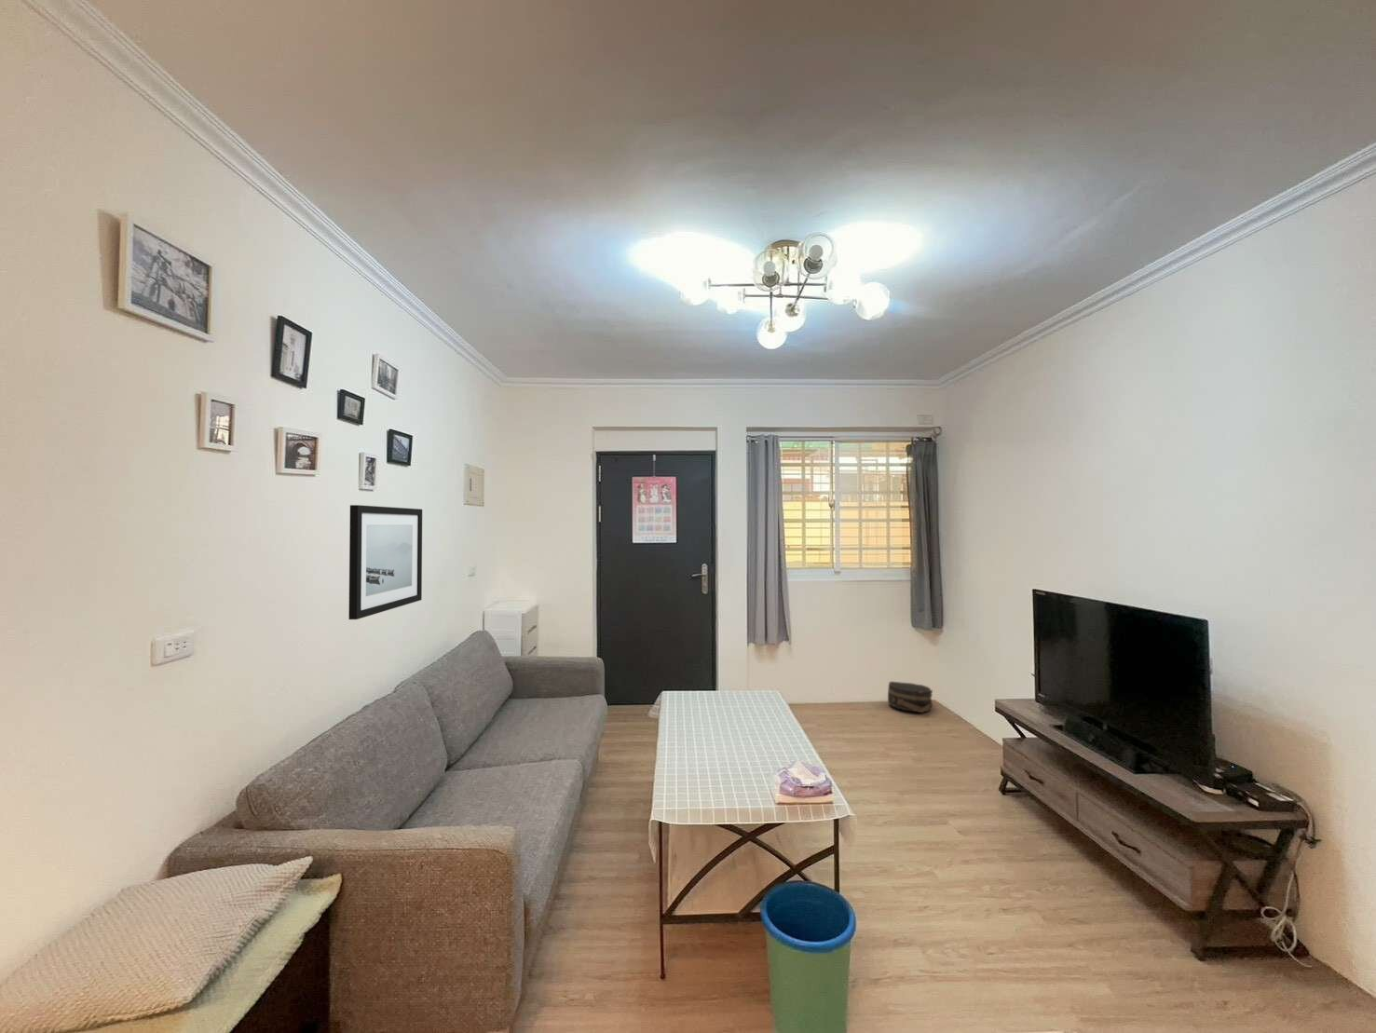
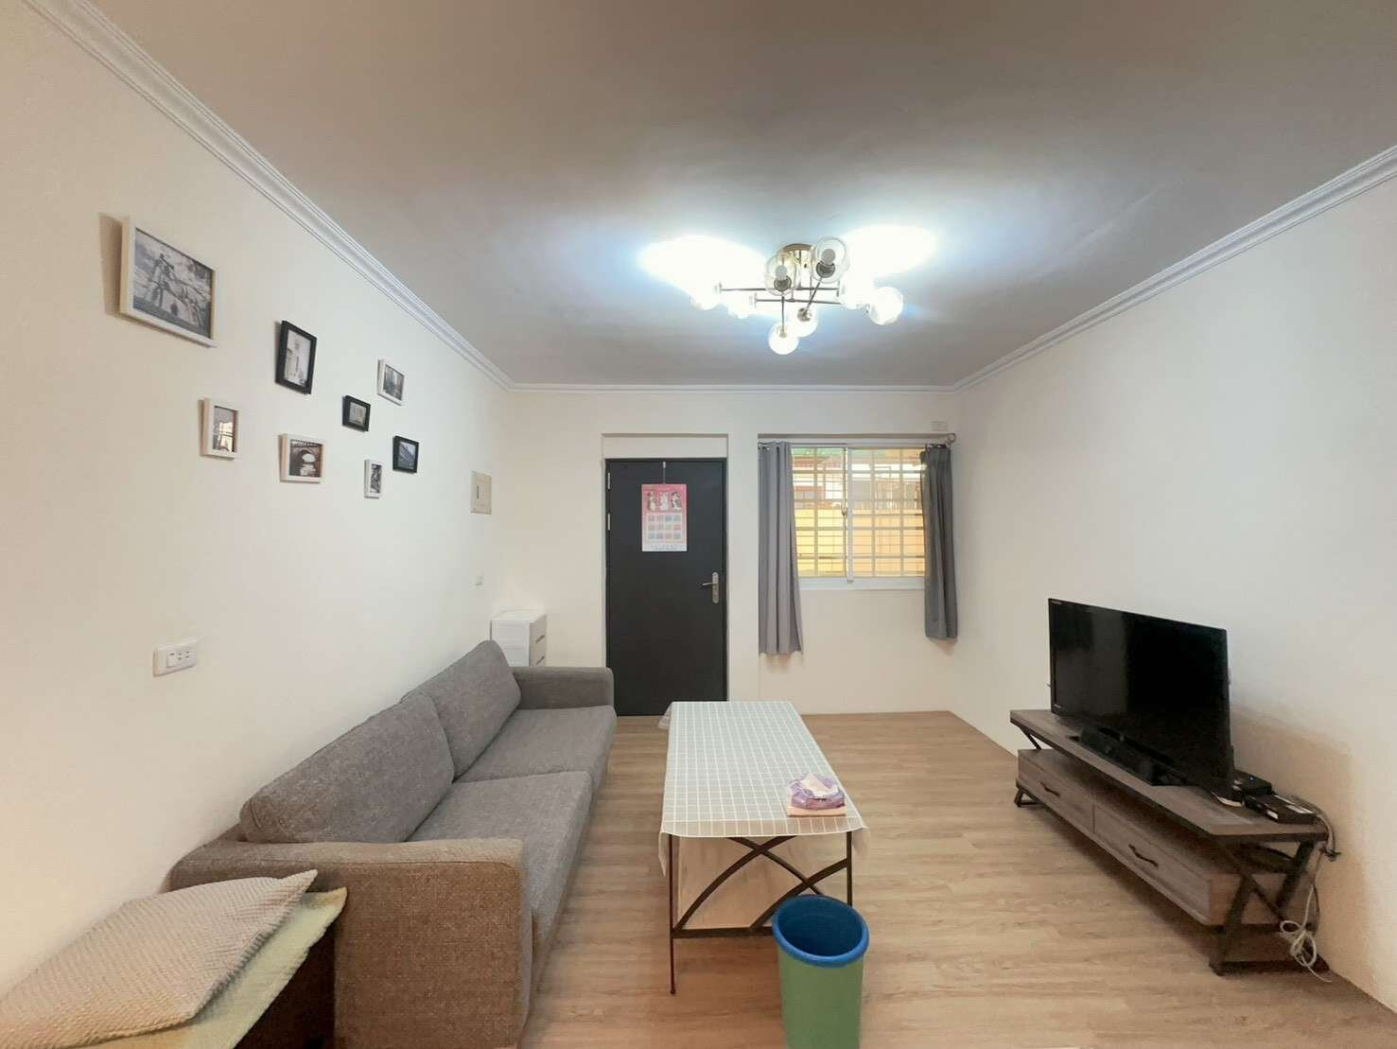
- wall art [348,503,423,621]
- hat box [887,680,933,714]
